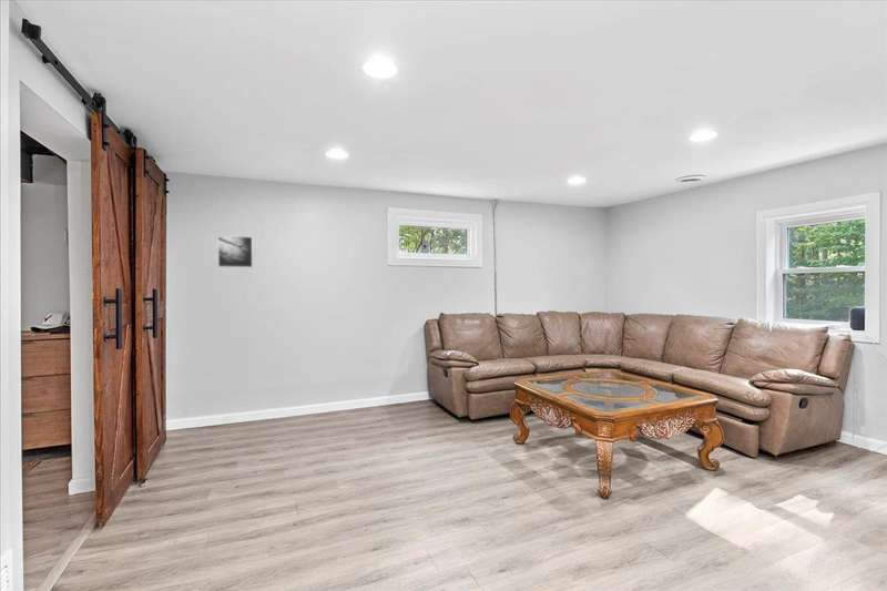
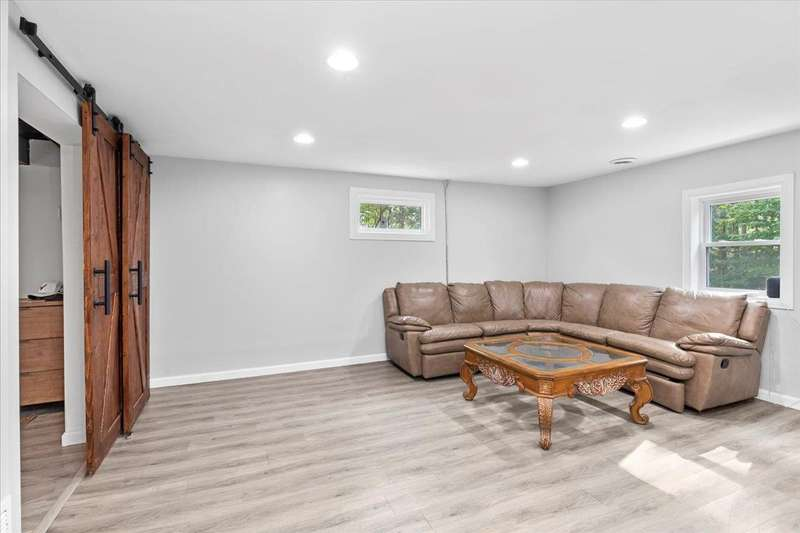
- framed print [217,234,254,268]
